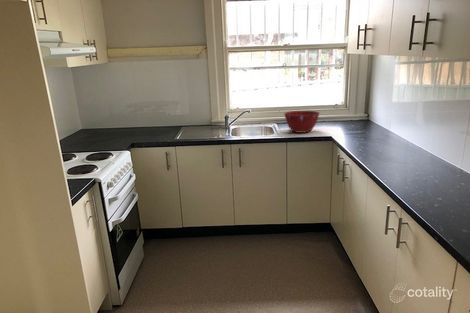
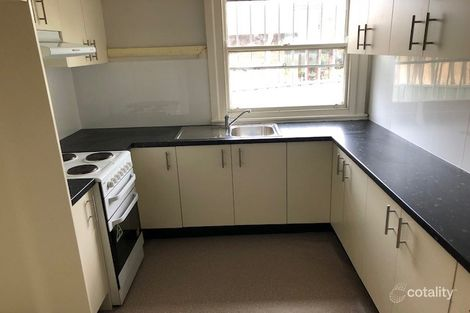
- mixing bowl [283,110,321,134]
